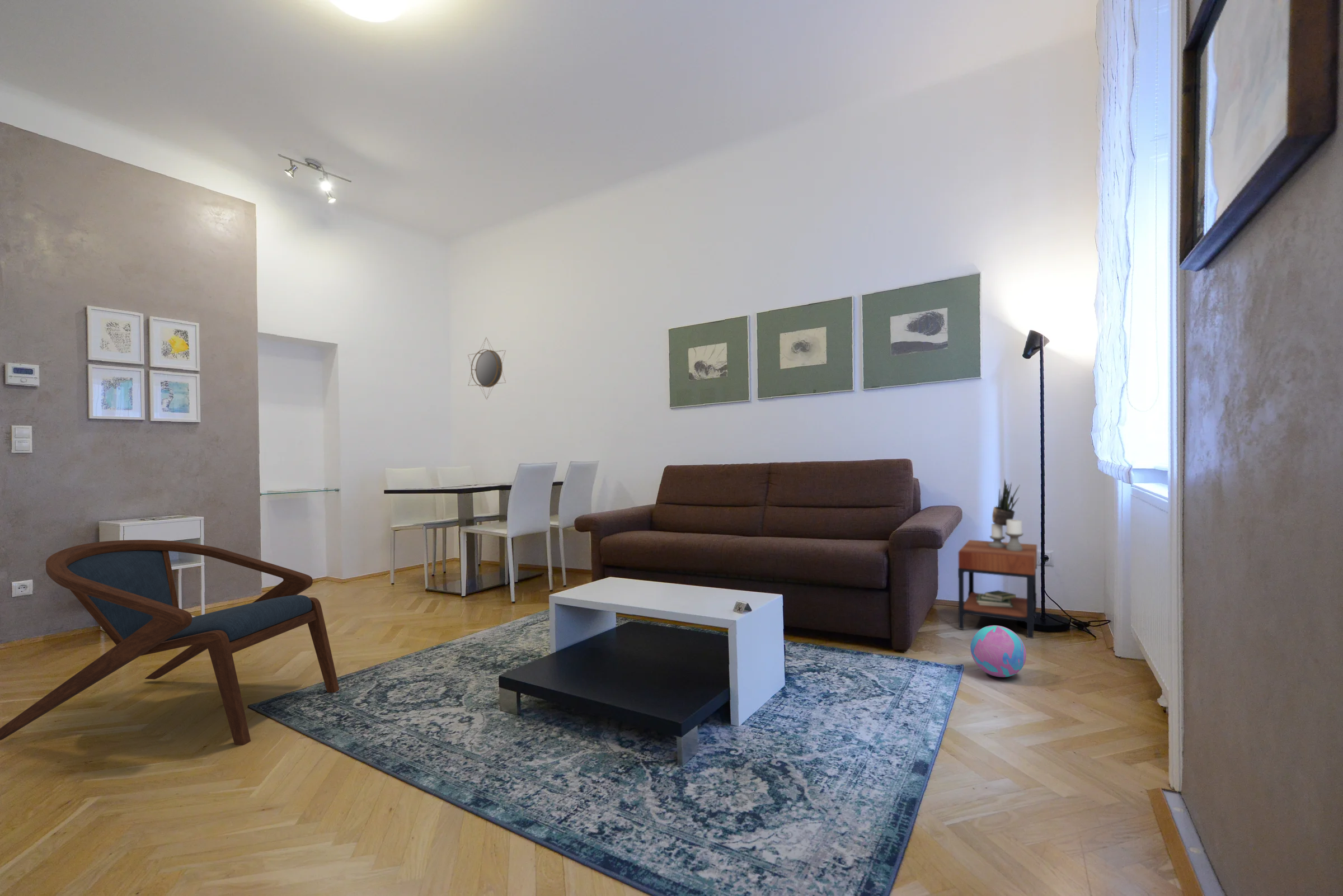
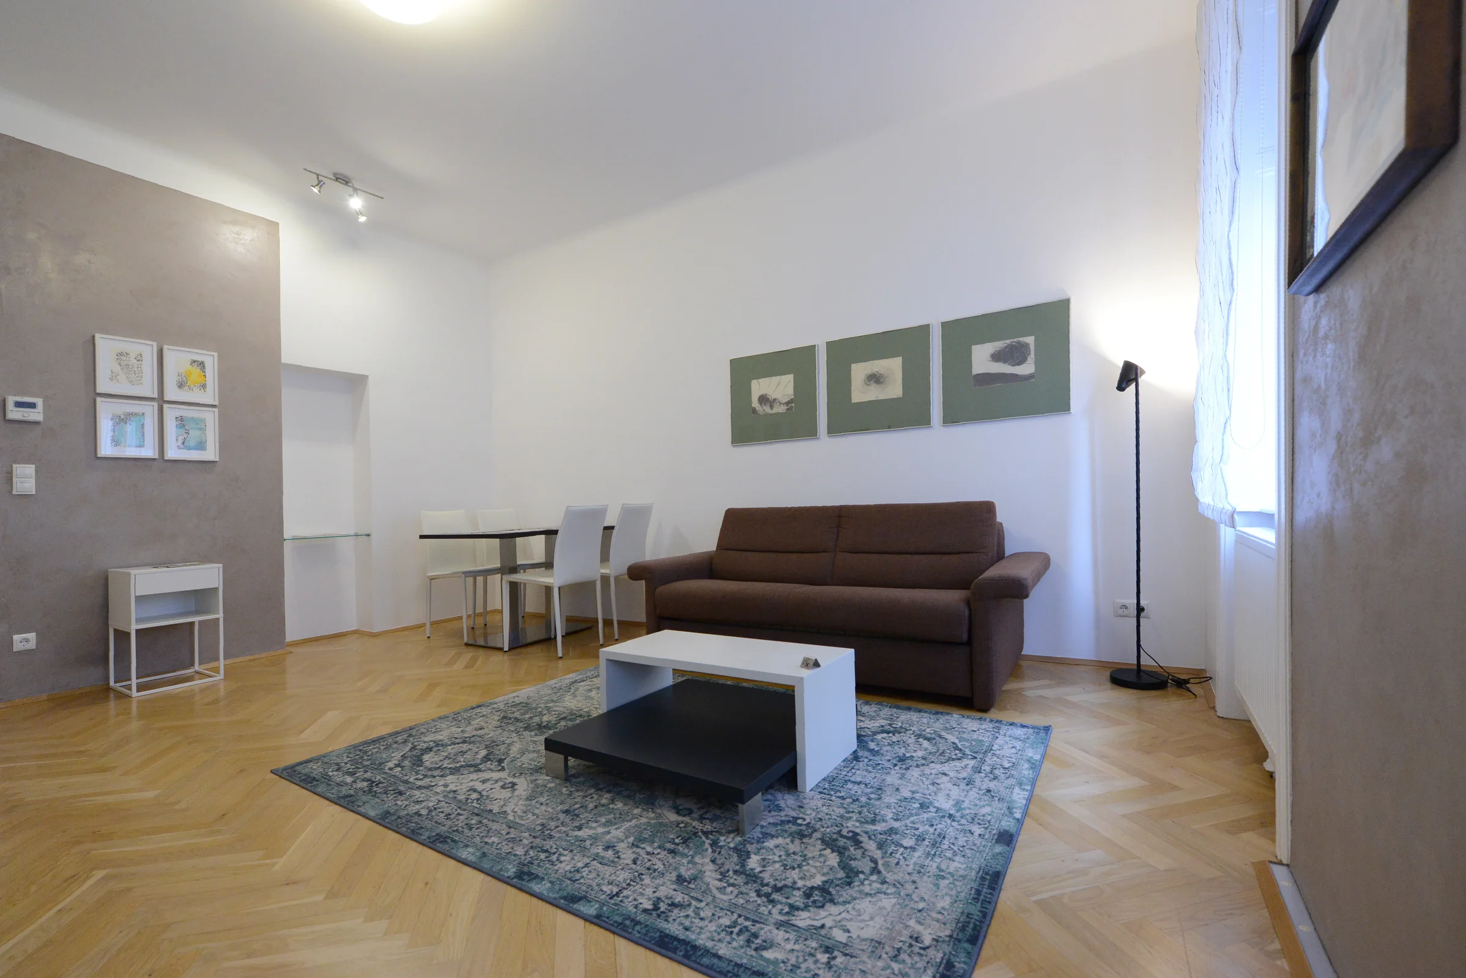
- armchair [0,539,340,746]
- potted plant [992,478,1020,526]
- side table [957,519,1037,639]
- home mirror [467,337,506,400]
- decorative ball [970,625,1027,678]
